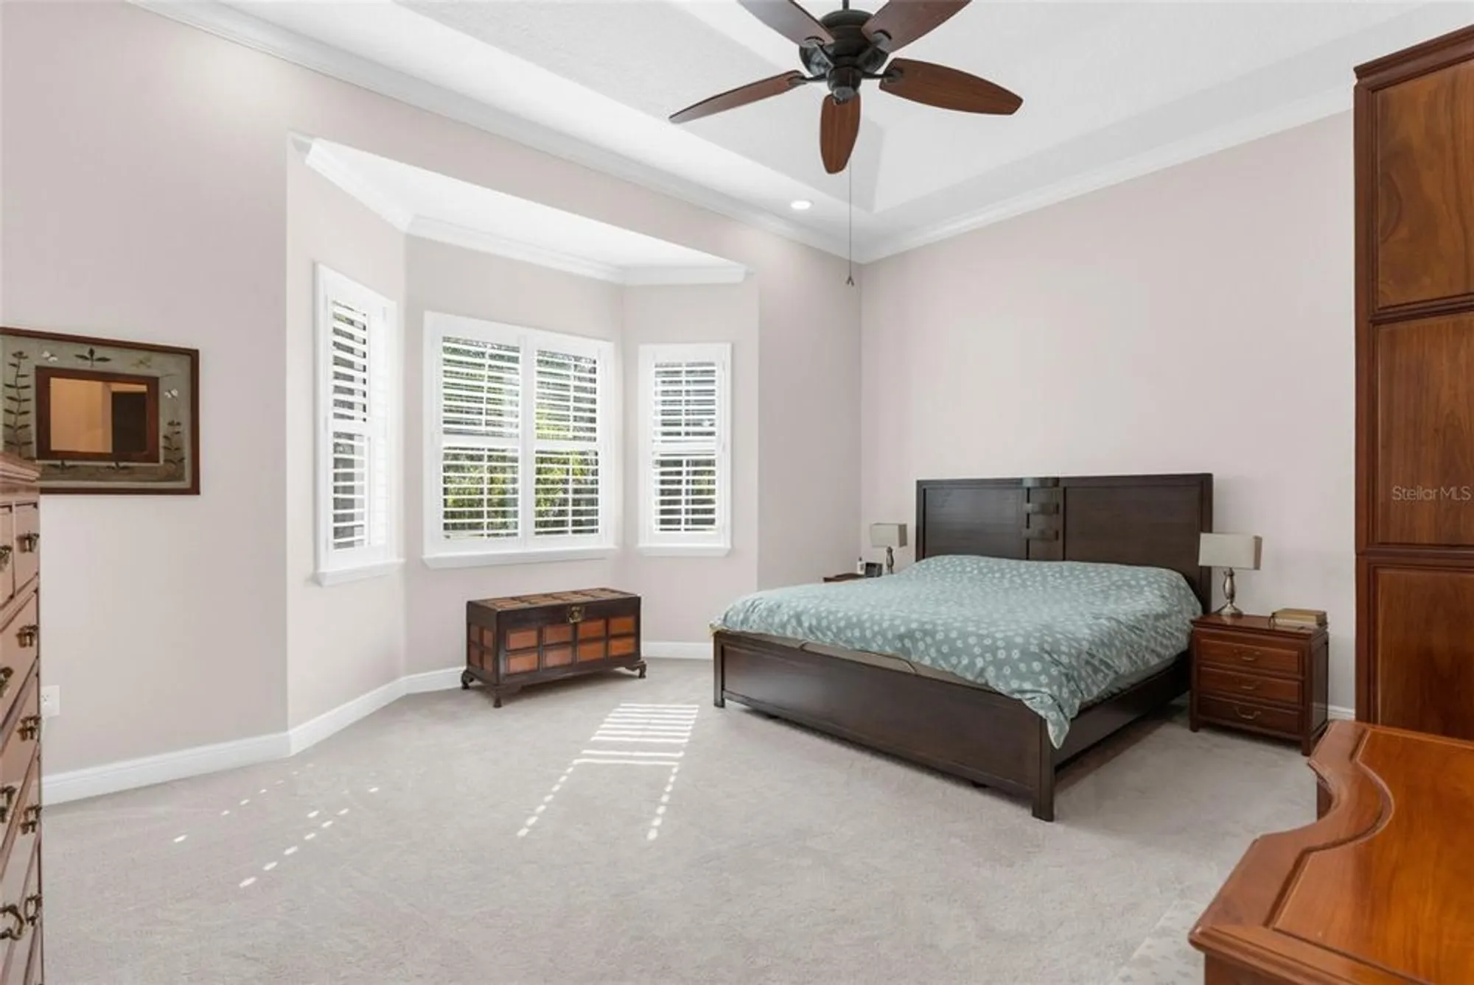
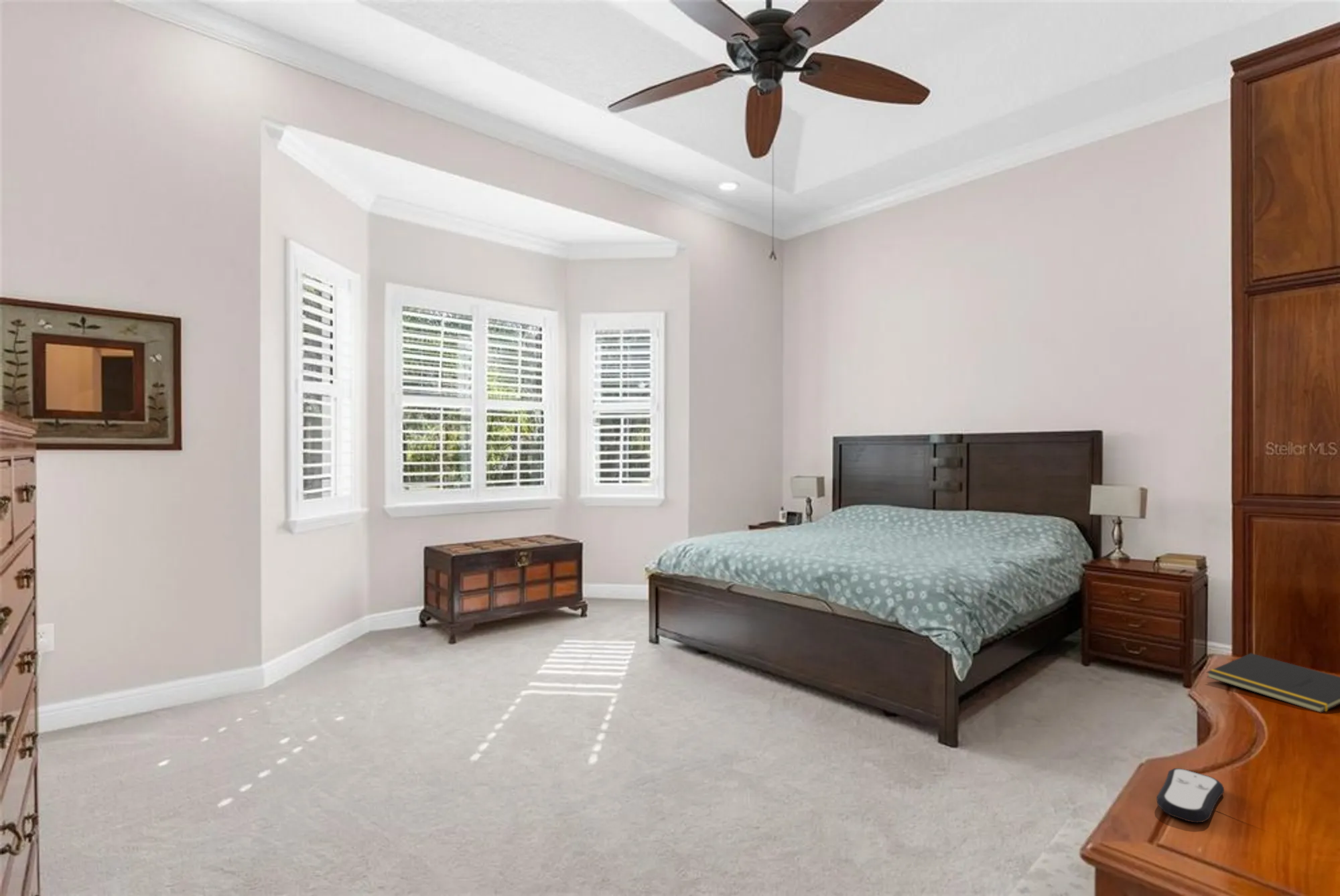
+ notepad [1206,652,1340,713]
+ remote control [1156,767,1225,823]
